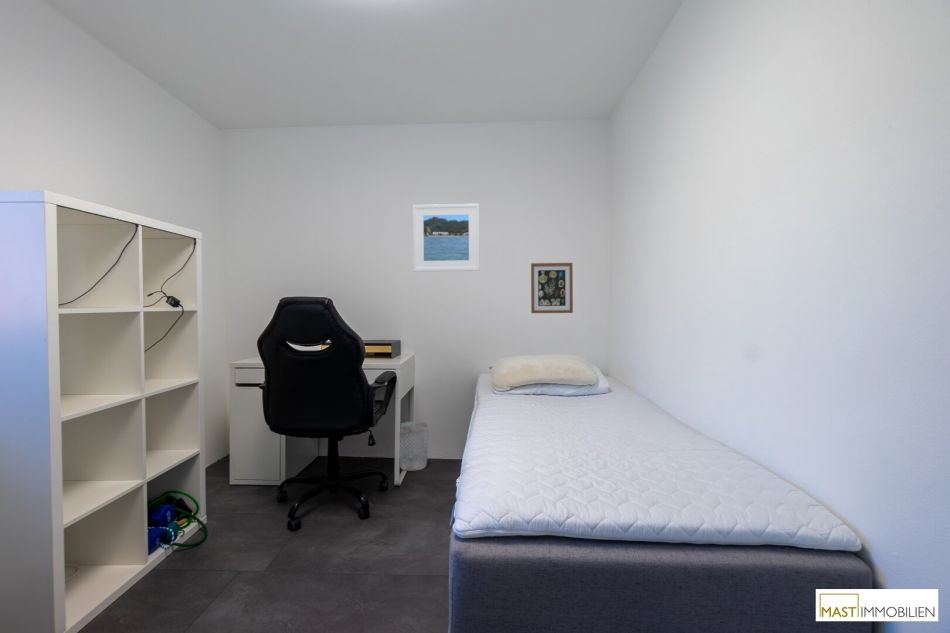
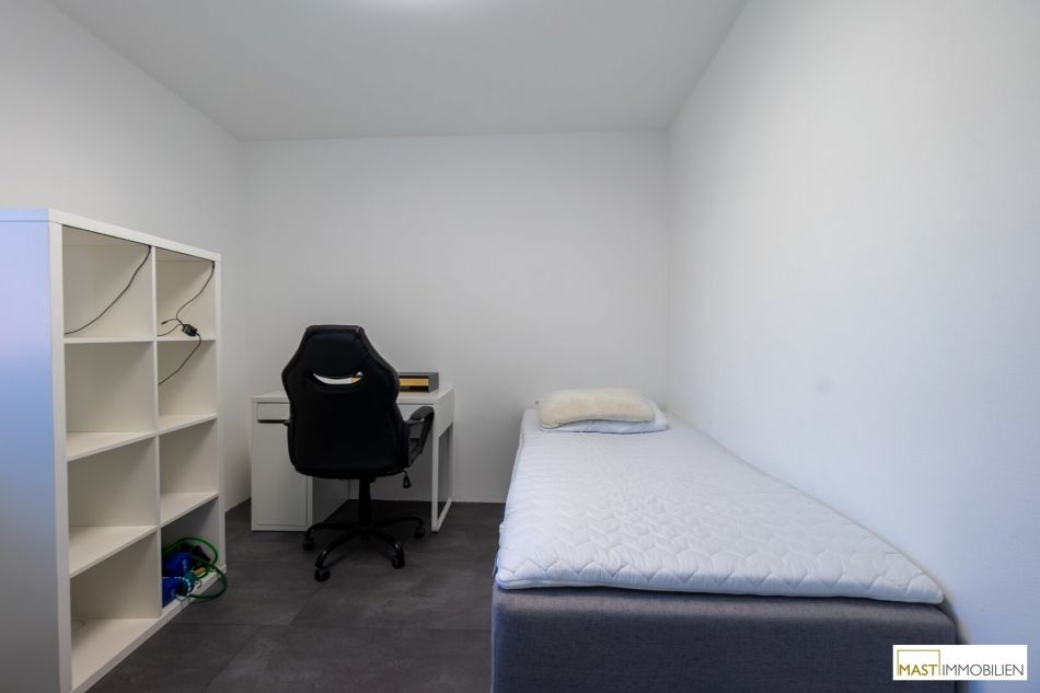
- wastebasket [399,421,430,472]
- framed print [412,203,481,273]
- wall art [530,262,574,314]
